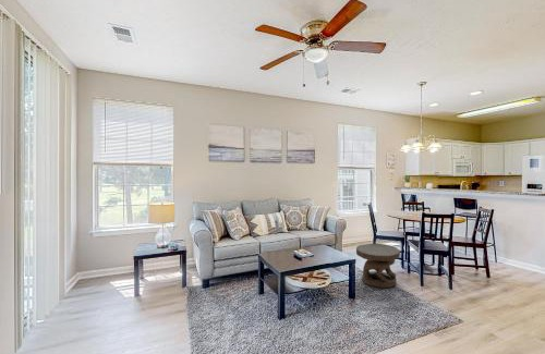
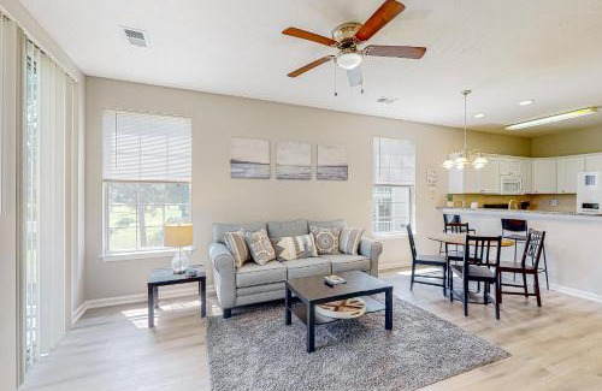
- carved stool [355,243,401,289]
